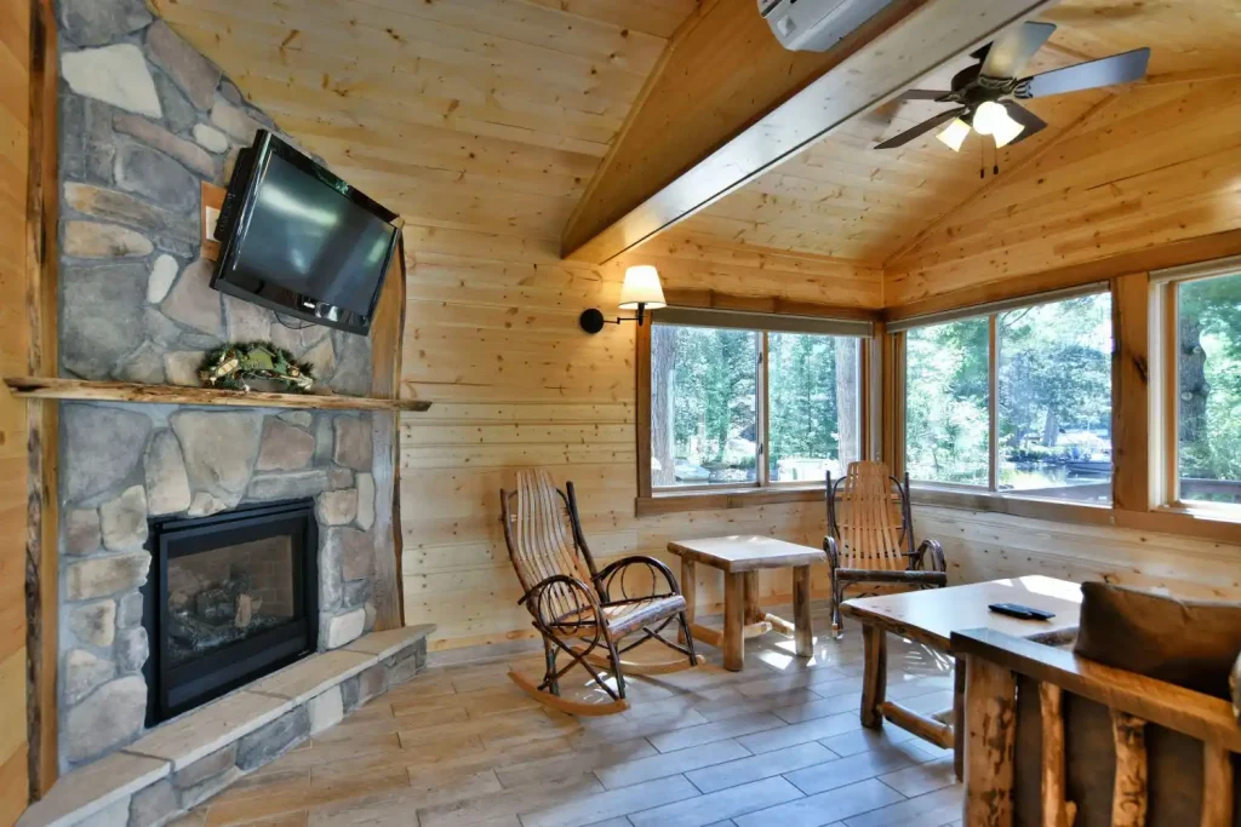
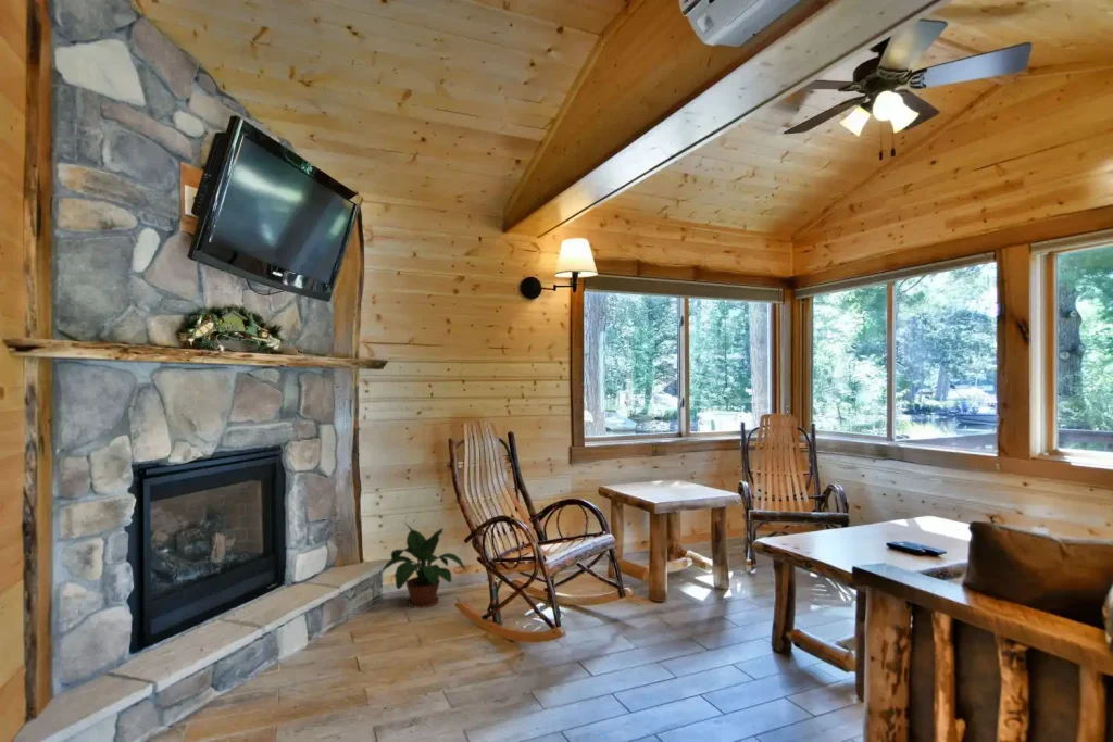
+ potted plant [379,519,466,609]
